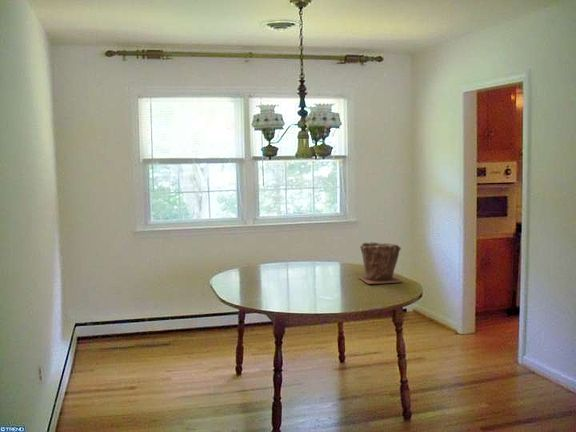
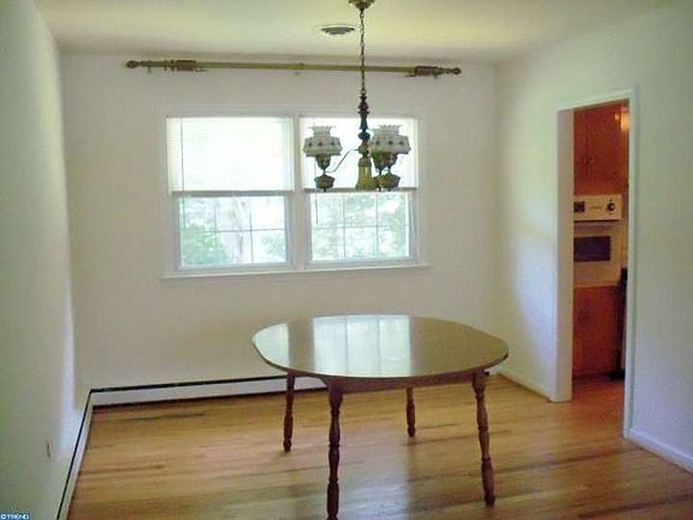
- plant pot [357,241,404,285]
